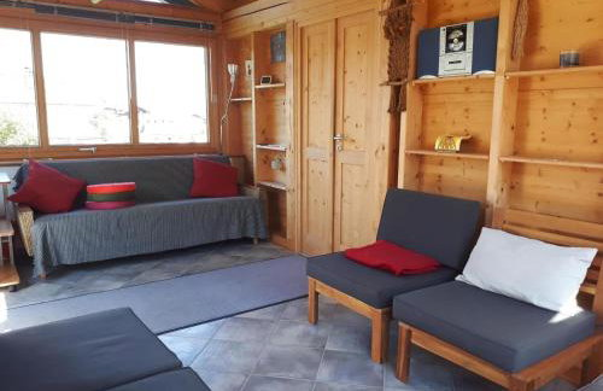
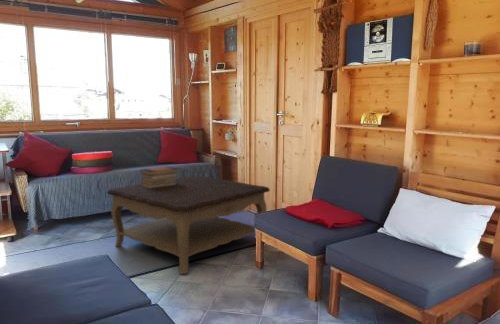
+ coffee table [106,174,271,275]
+ book stack [140,166,179,188]
